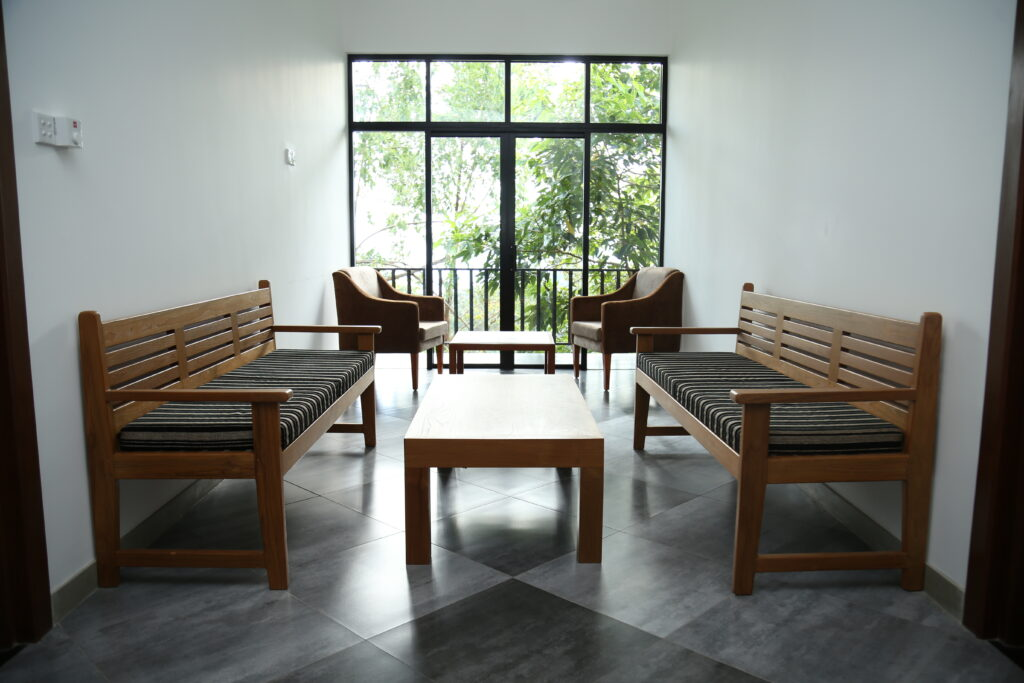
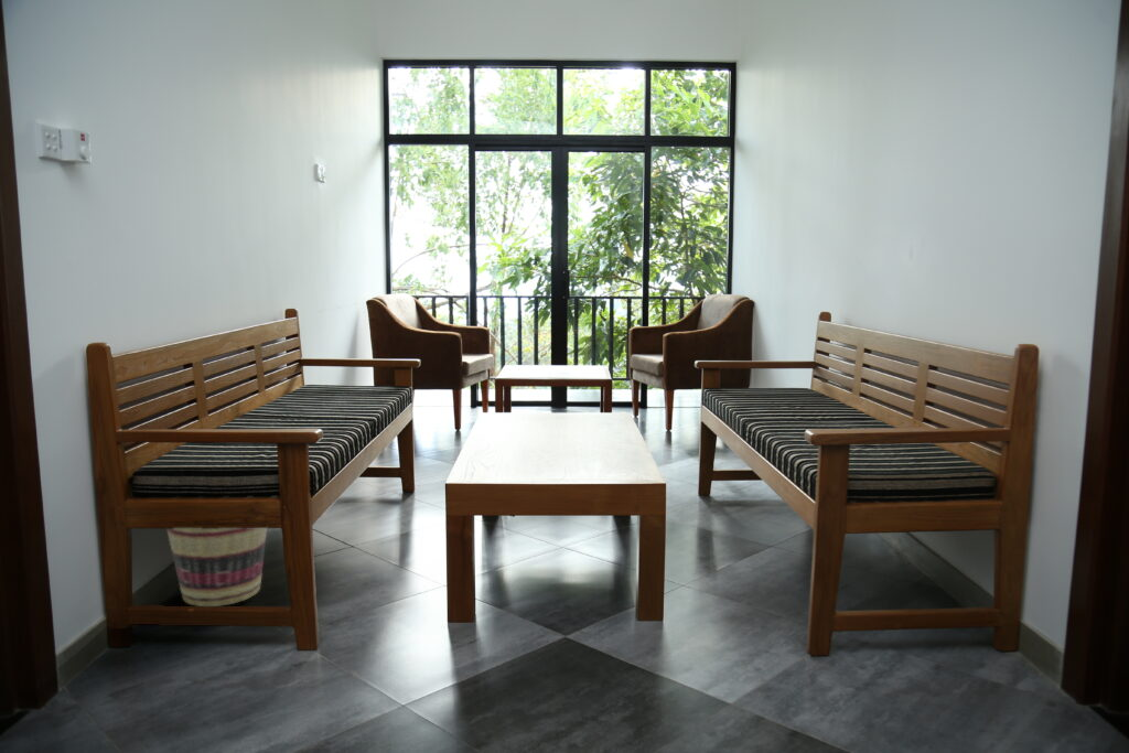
+ basket [165,527,268,607]
